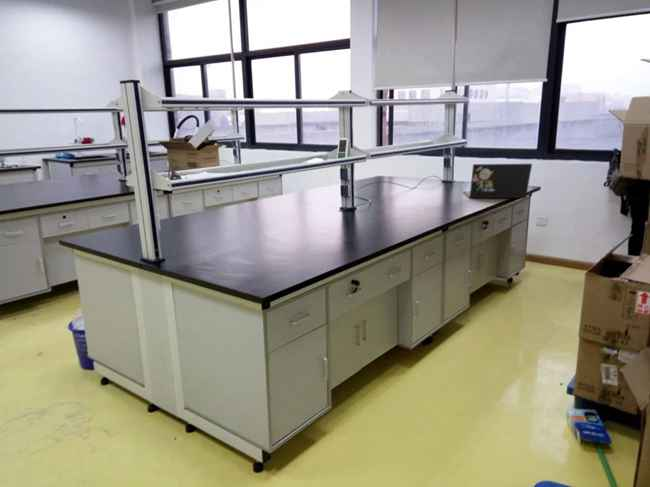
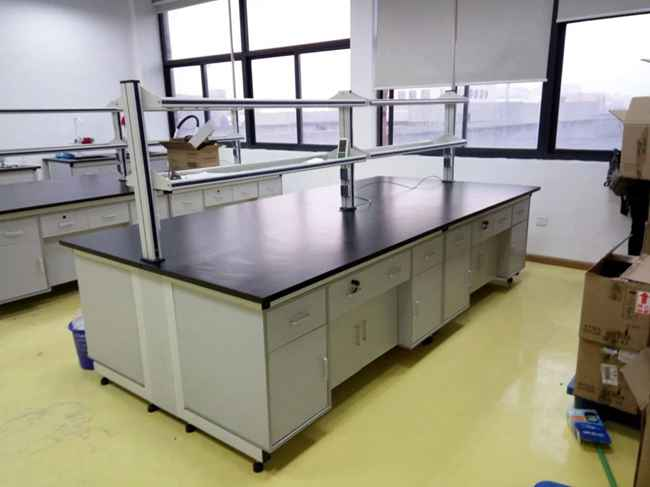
- laptop [462,163,533,199]
